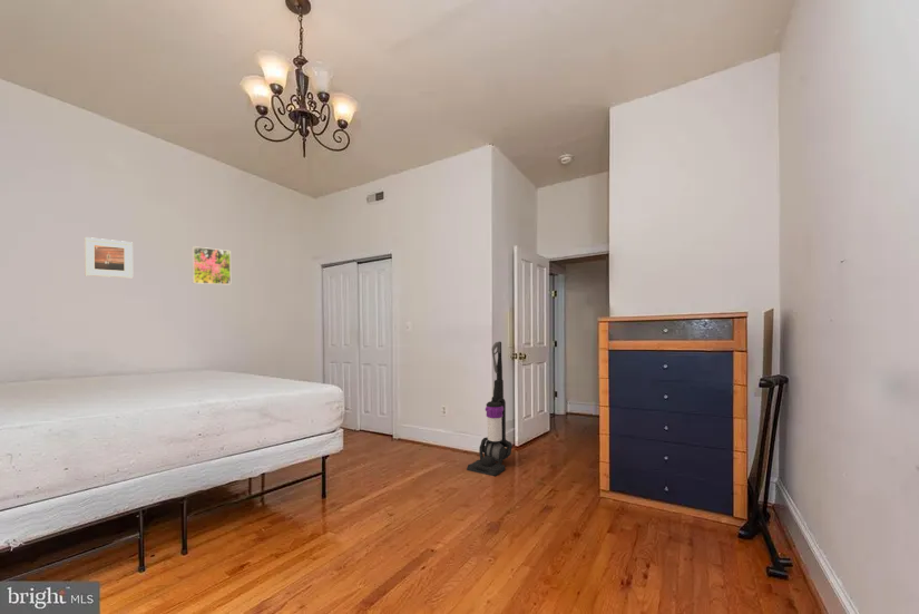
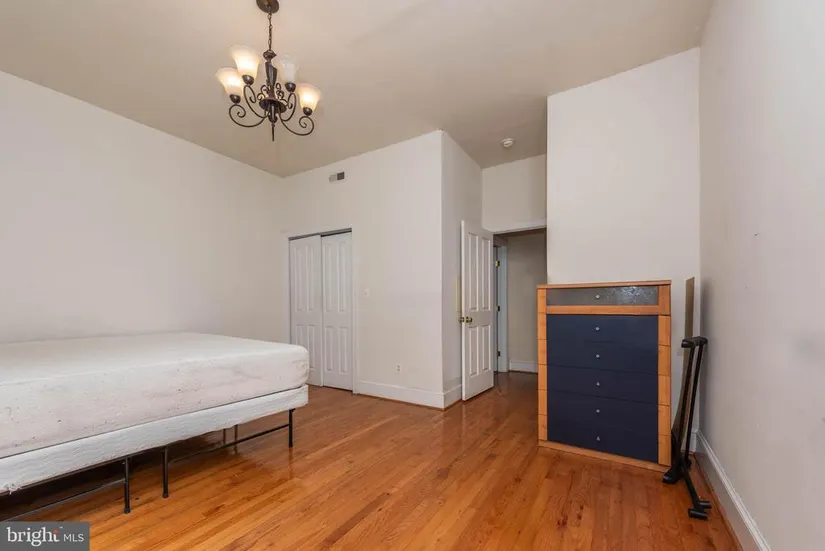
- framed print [190,245,232,285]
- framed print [84,236,134,279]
- vacuum cleaner [466,341,514,478]
